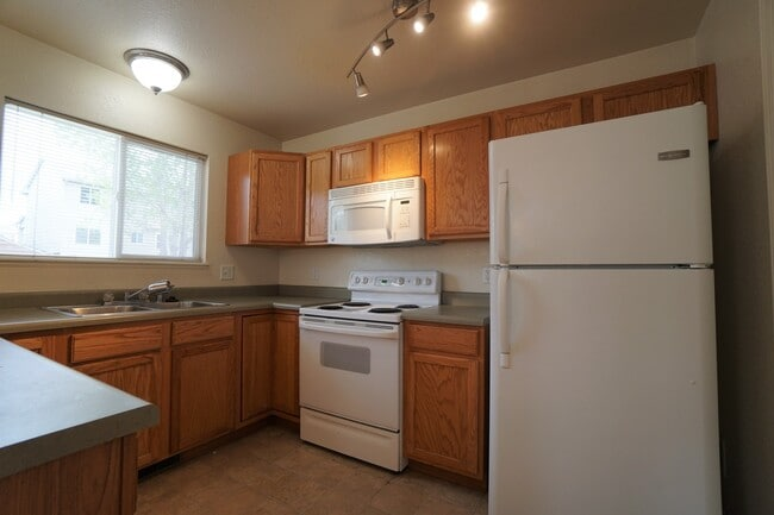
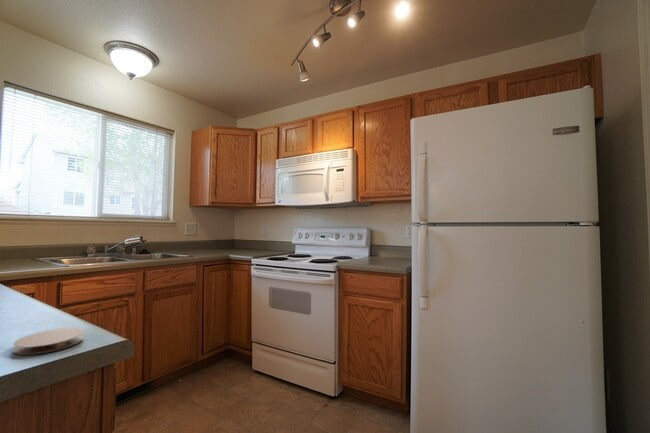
+ coaster [12,327,85,356]
